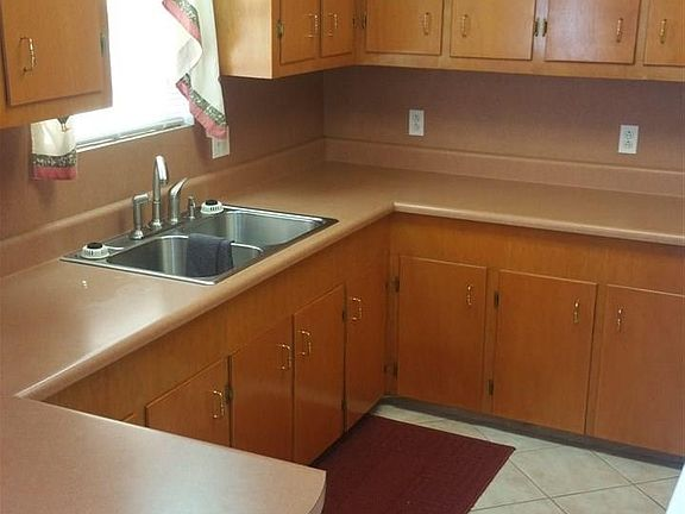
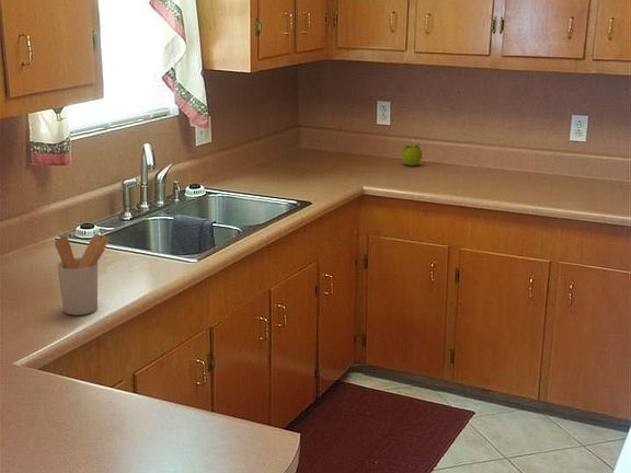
+ utensil holder [54,233,111,316]
+ fruit [400,143,423,166]
